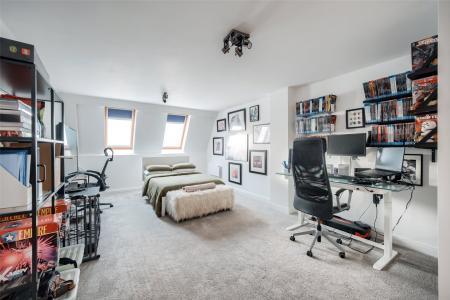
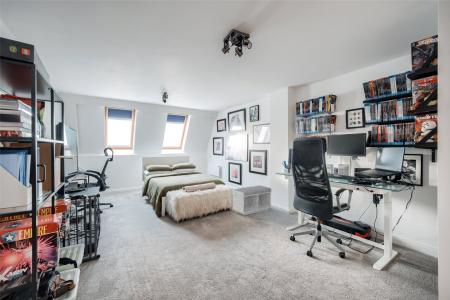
+ bench [232,185,273,216]
